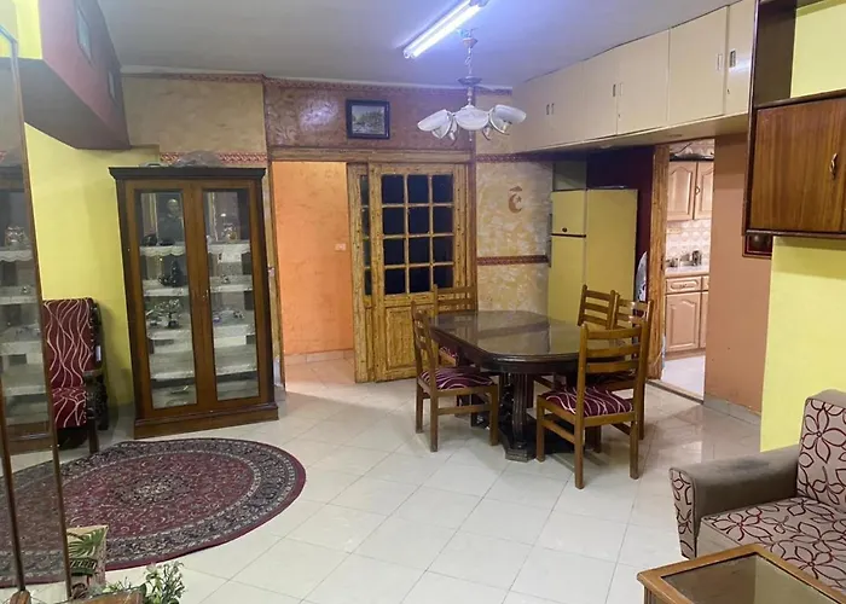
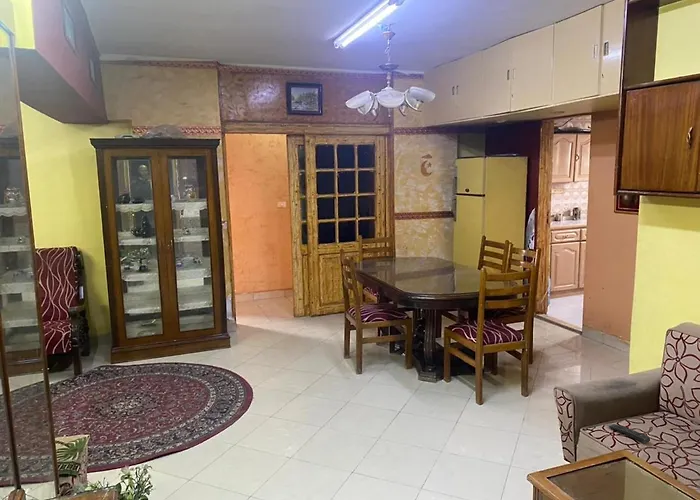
+ remote control [607,423,651,444]
